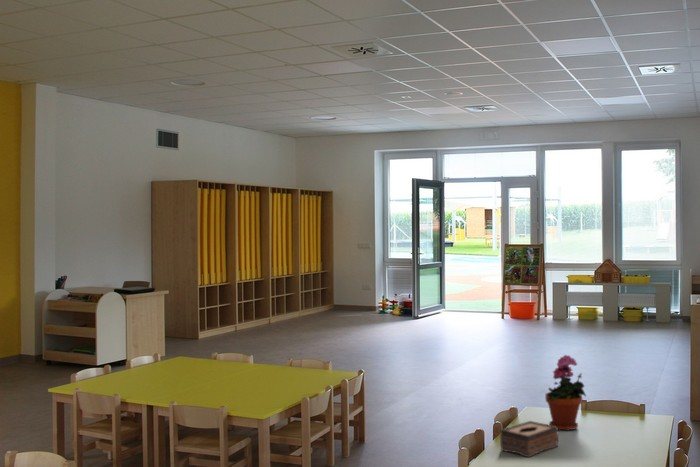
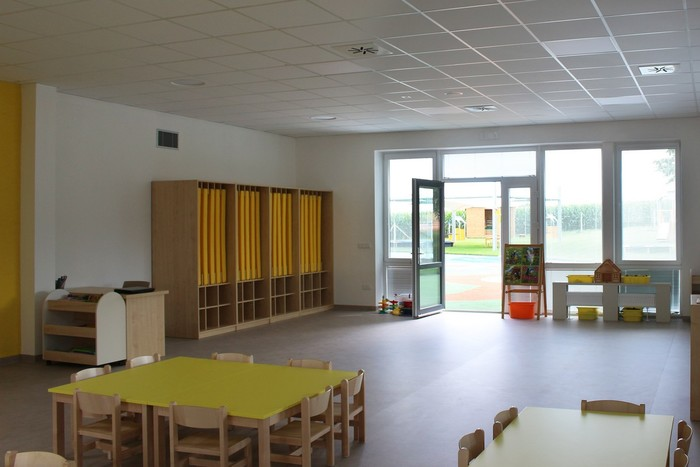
- potted plant [544,354,587,432]
- tissue box [499,420,559,458]
